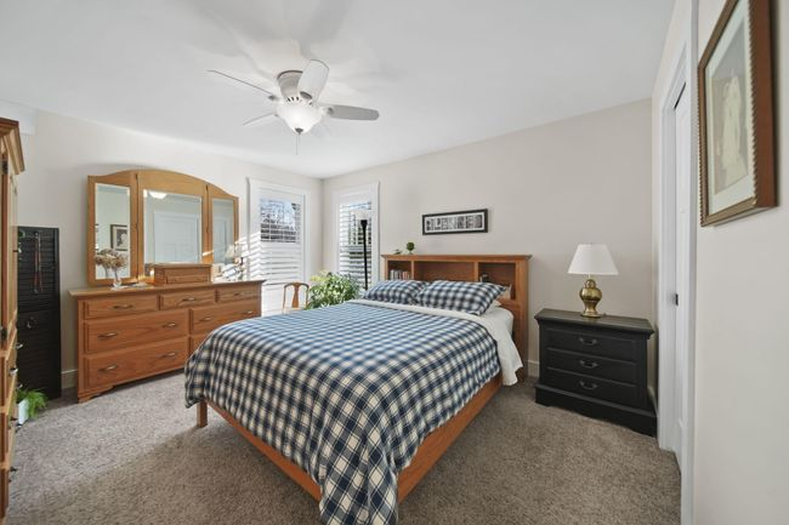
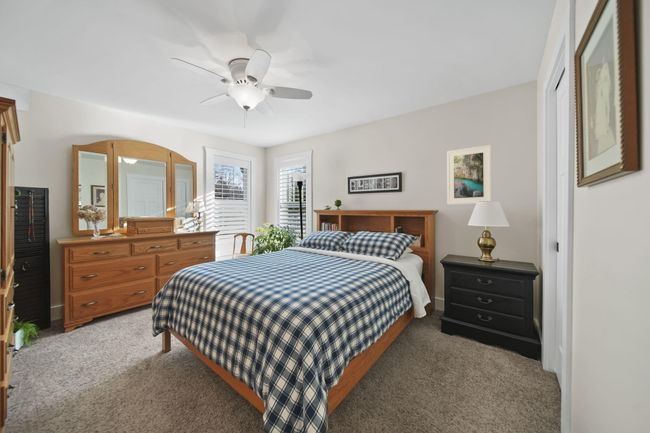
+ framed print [446,144,492,206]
